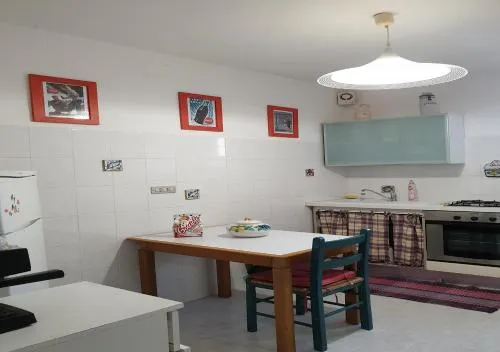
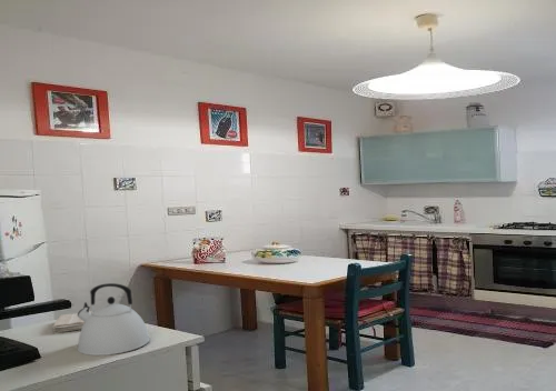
+ washcloth [52,310,93,334]
+ kettle [77,282,150,357]
